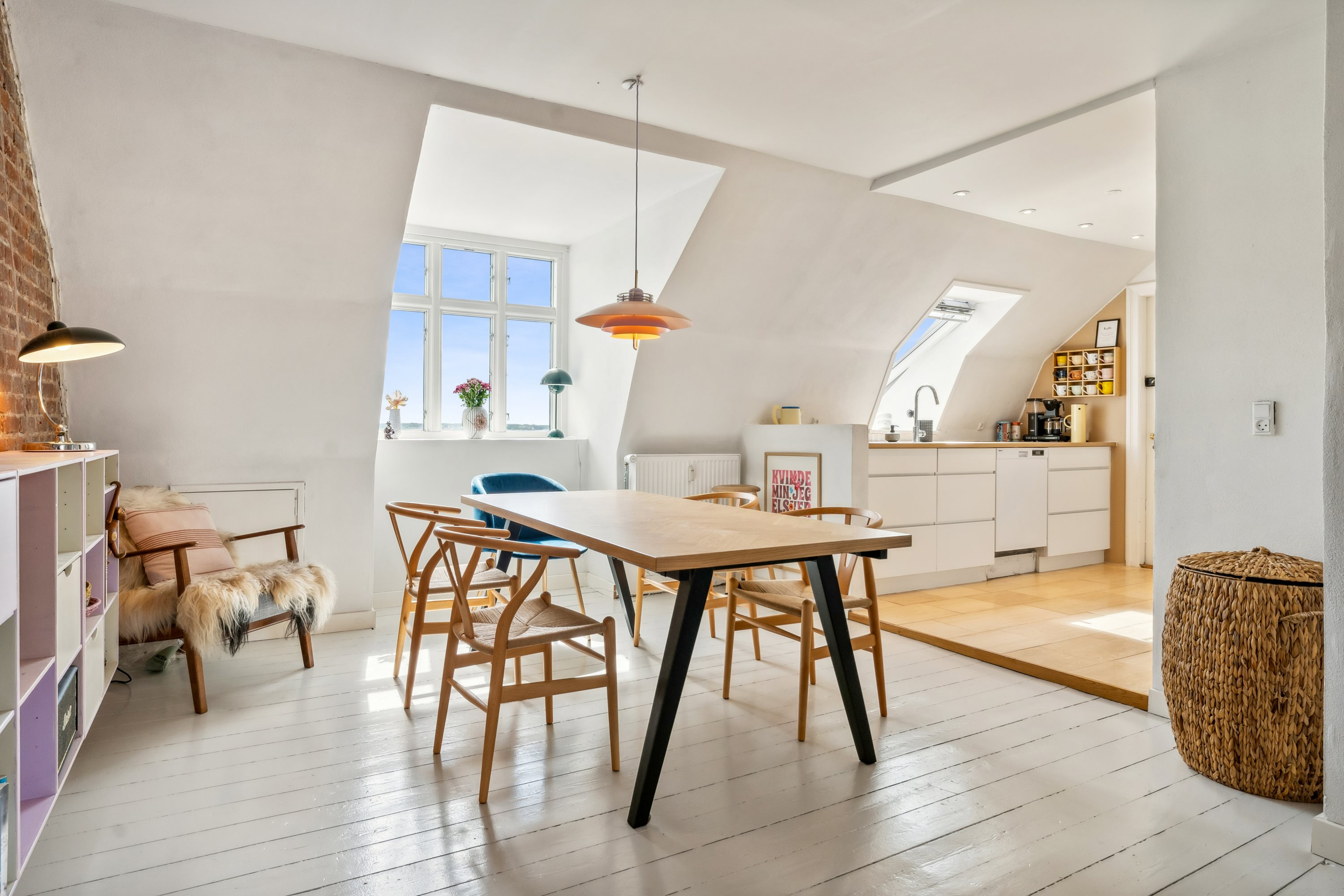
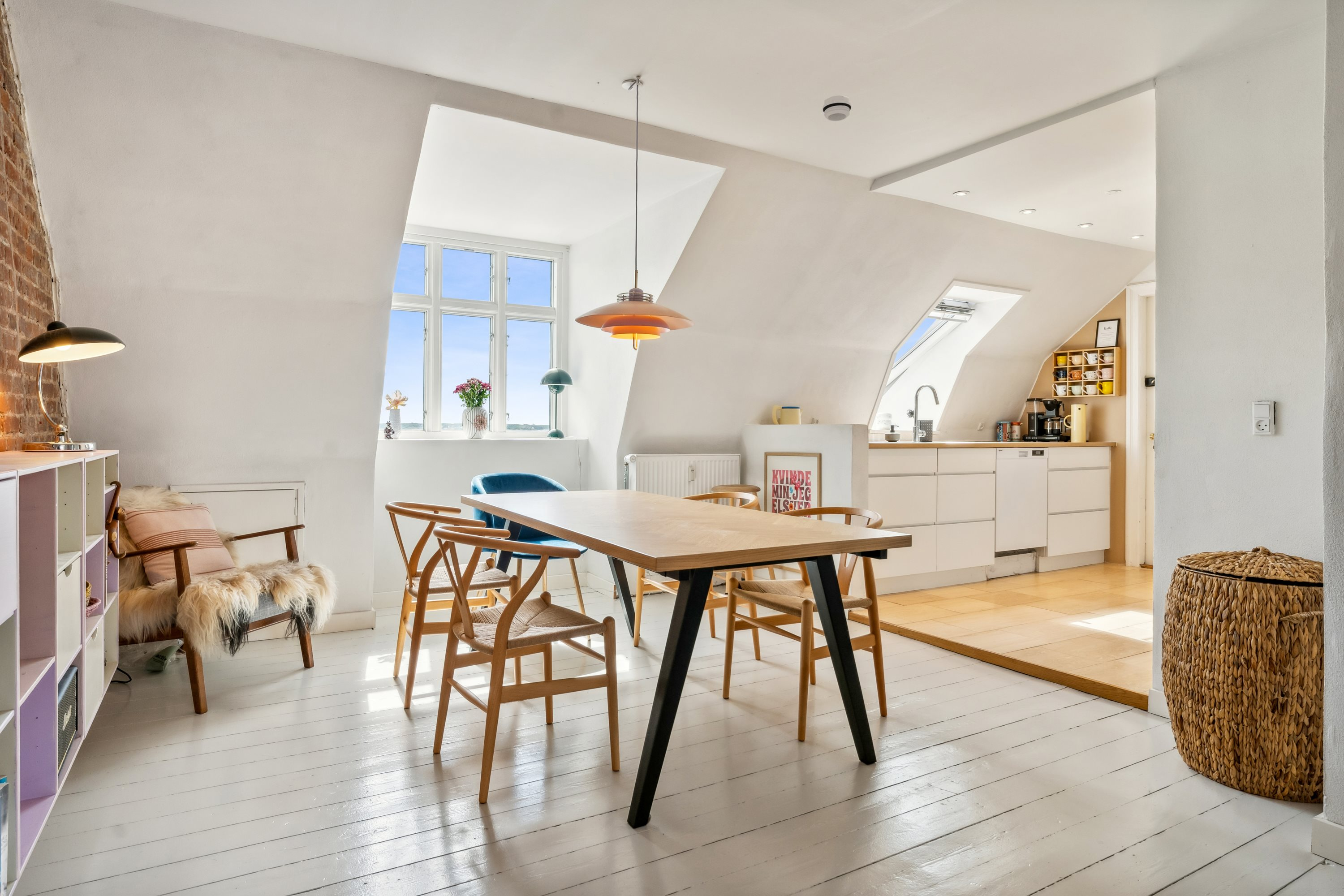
+ smoke detector [822,95,852,121]
